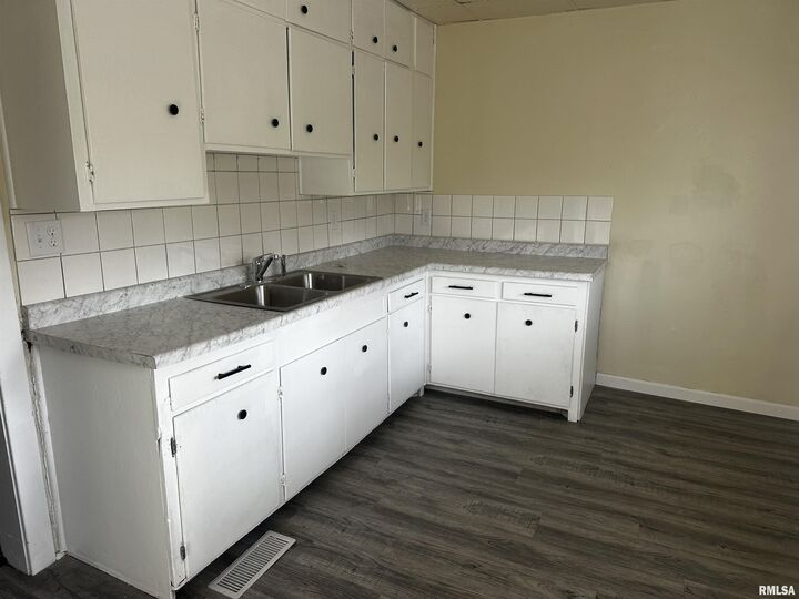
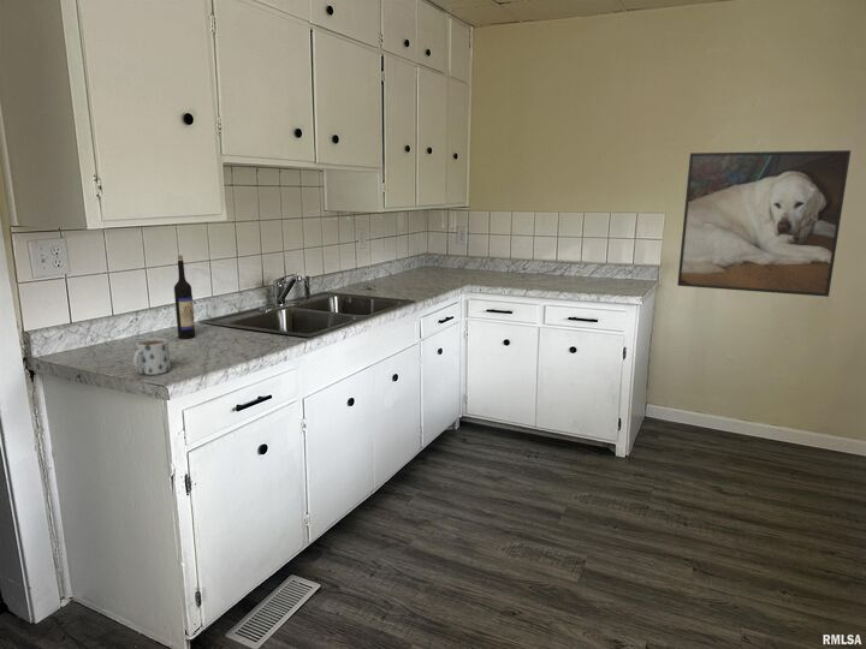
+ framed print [676,149,852,298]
+ wine bottle [173,255,196,340]
+ mug [132,337,171,376]
